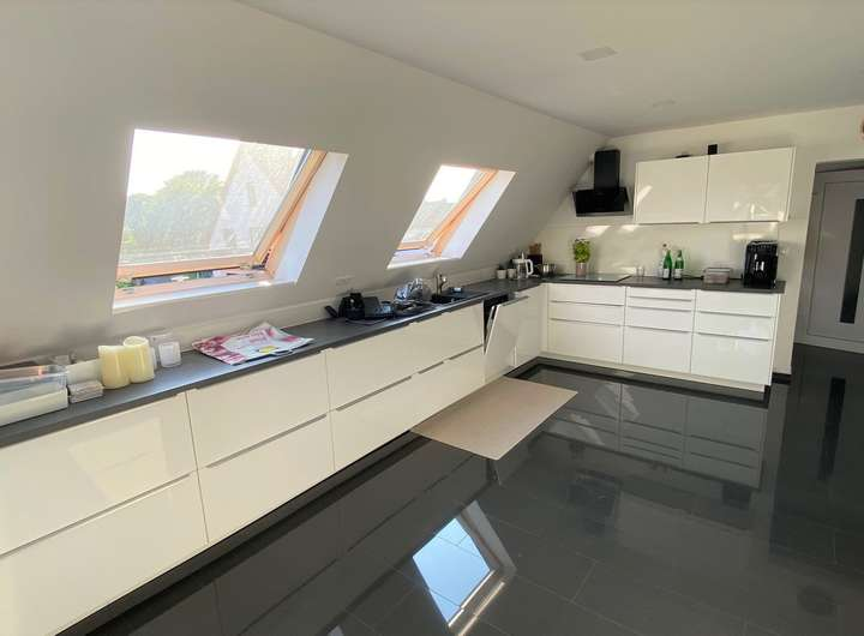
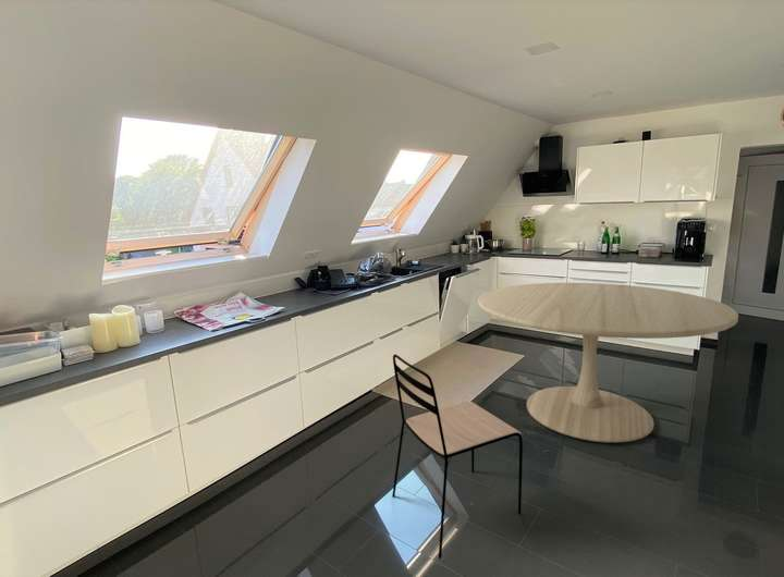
+ dining chair [391,353,524,560]
+ dining table [477,282,739,443]
